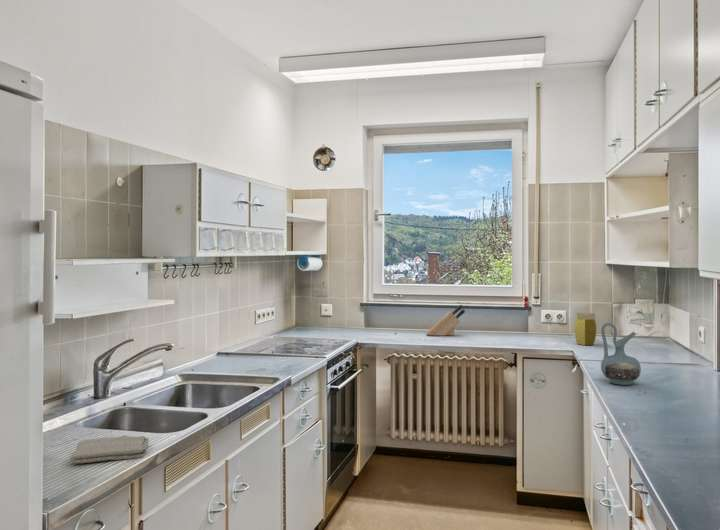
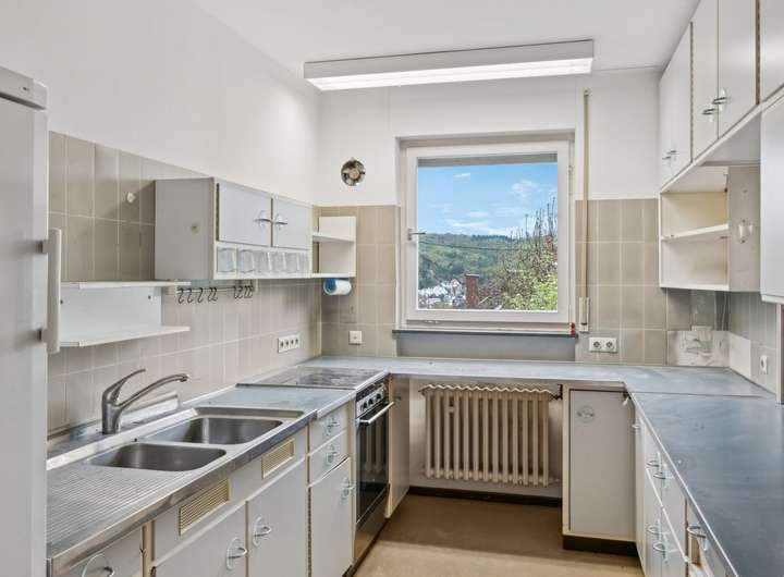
- jar [574,312,597,346]
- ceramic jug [600,322,642,386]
- washcloth [70,434,150,464]
- knife block [425,304,466,337]
